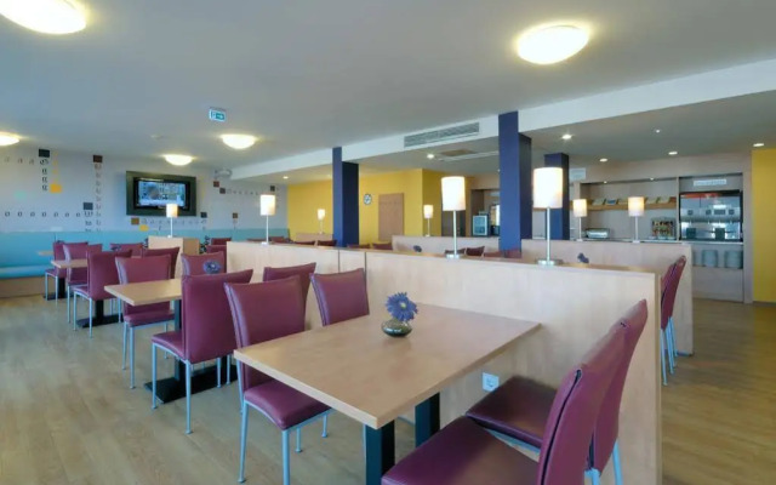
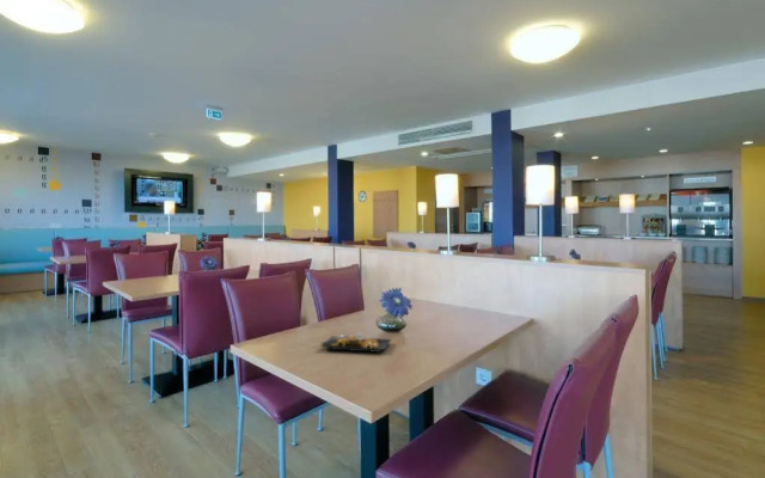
+ plate [320,331,392,354]
